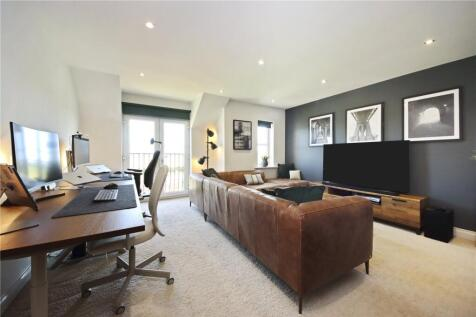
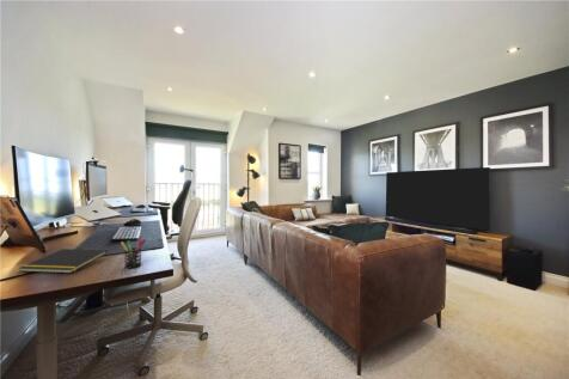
+ notepad [18,247,109,274]
+ pen holder [120,234,147,270]
